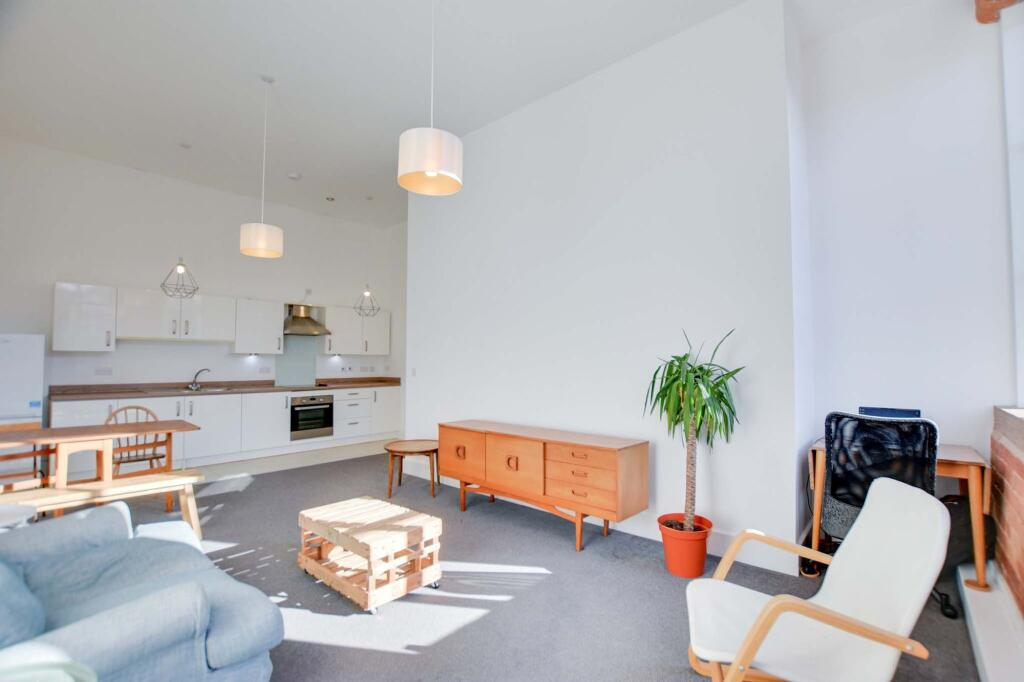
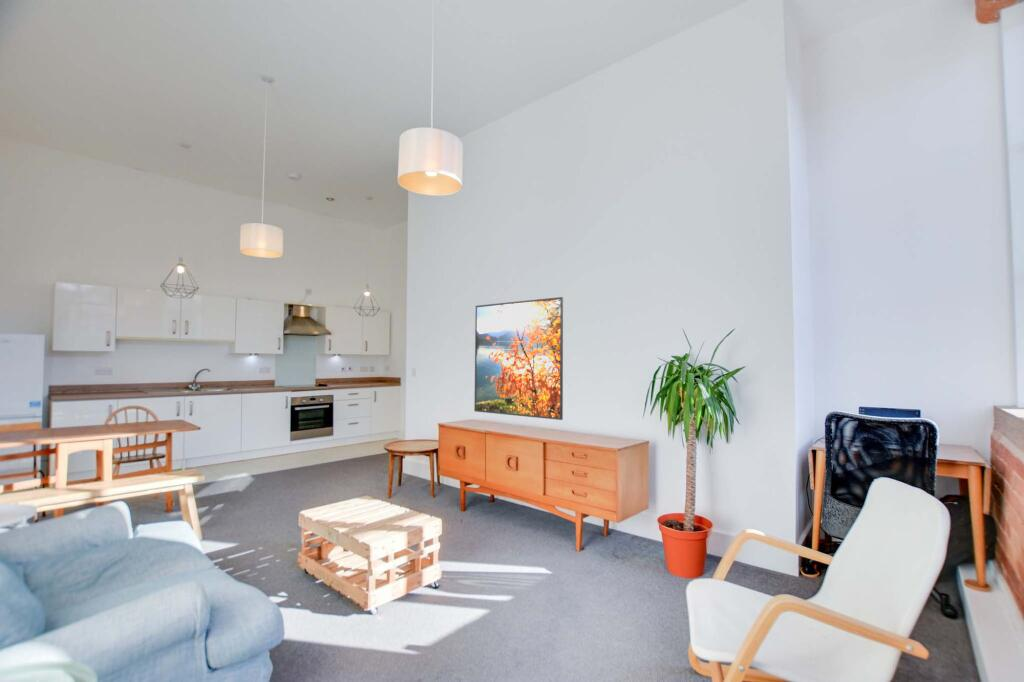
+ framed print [473,296,564,421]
